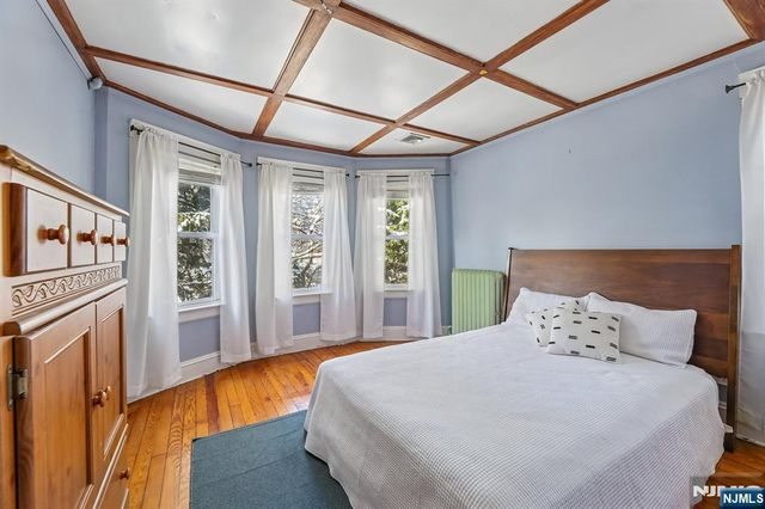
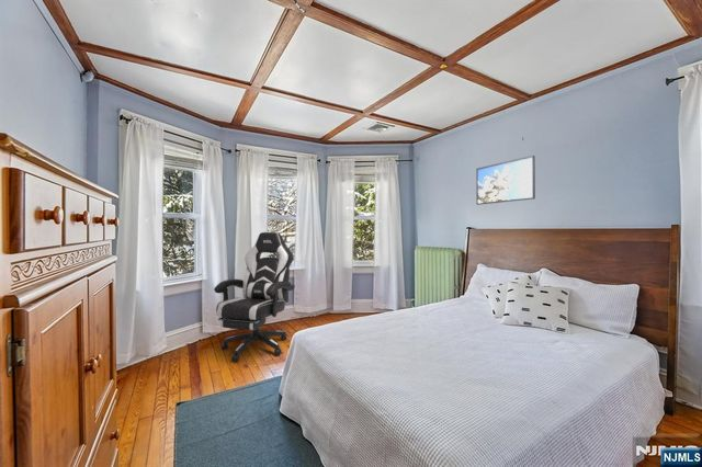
+ chair [213,231,296,363]
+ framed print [475,155,536,206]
